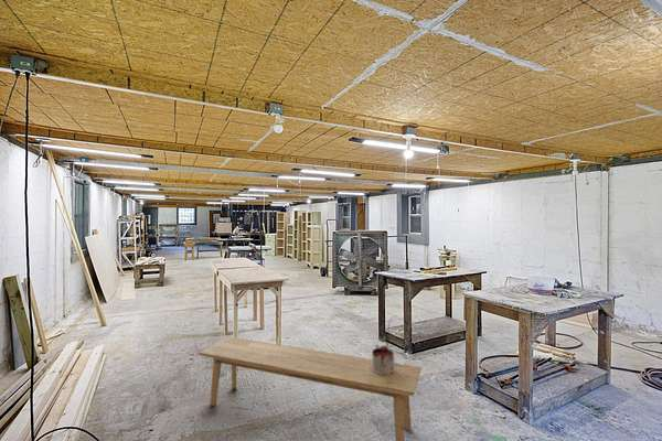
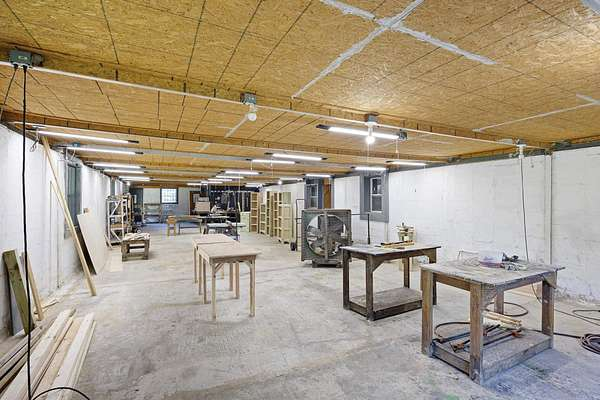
- bench [197,336,423,441]
- paint can [371,318,395,374]
